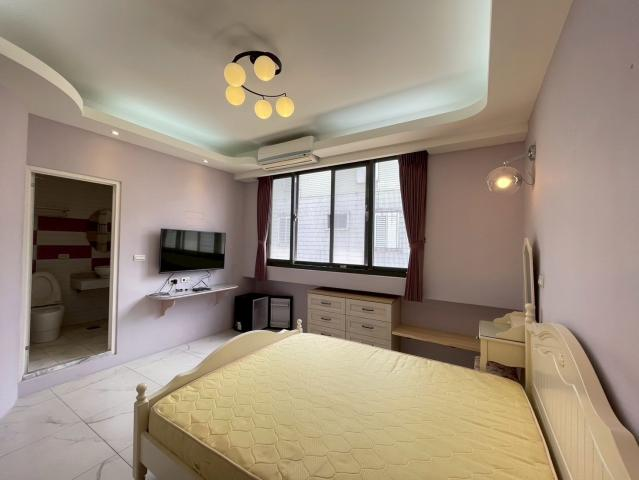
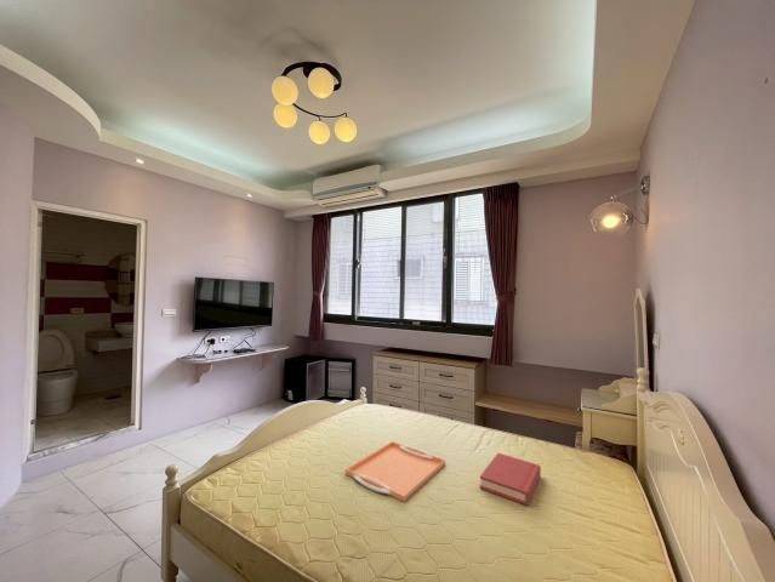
+ hardback book [479,452,542,507]
+ serving tray [344,440,446,503]
